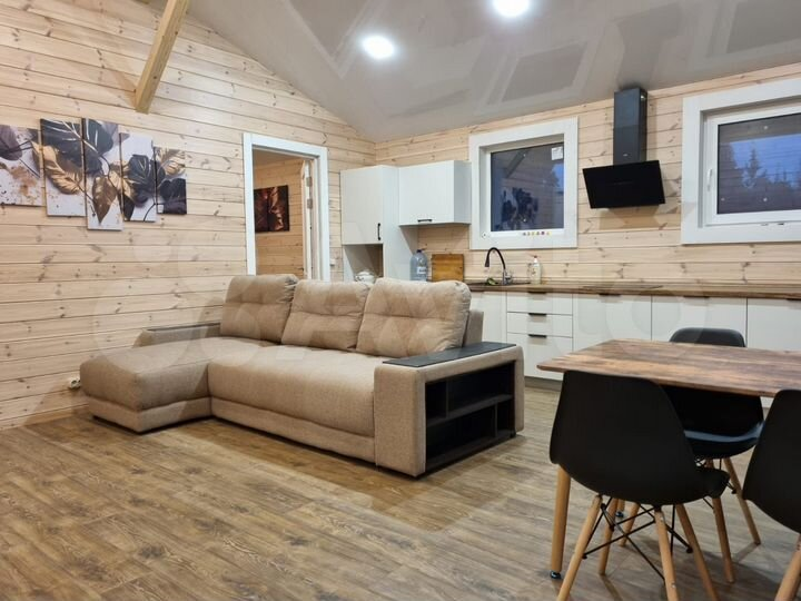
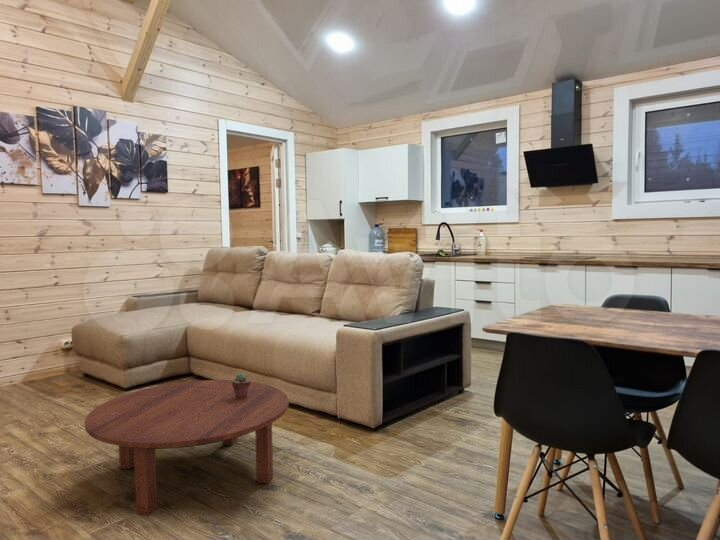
+ coffee table [84,379,290,517]
+ potted succulent [232,372,252,399]
